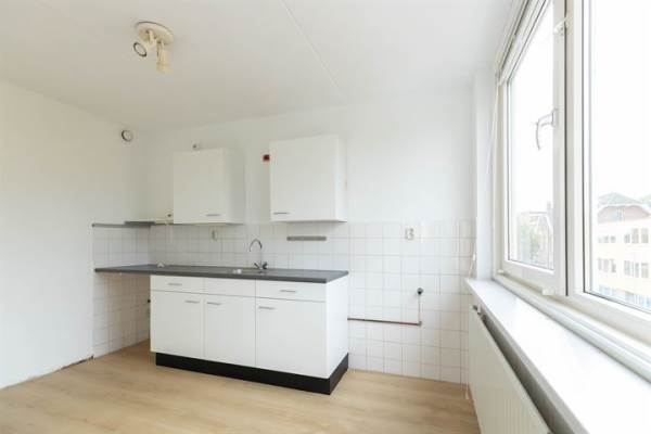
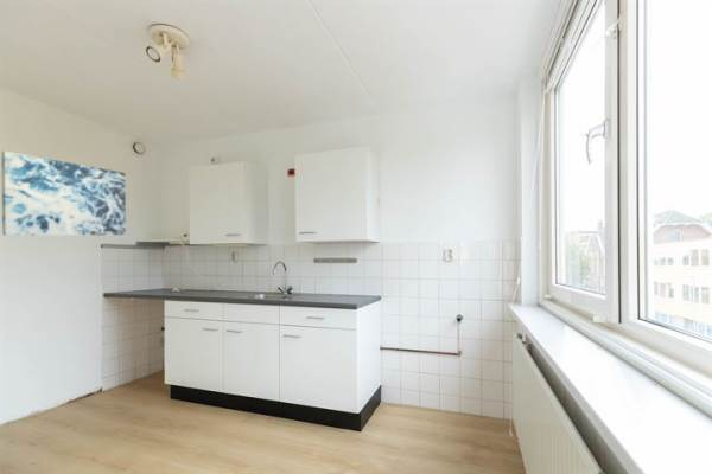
+ wall art [0,150,127,236]
